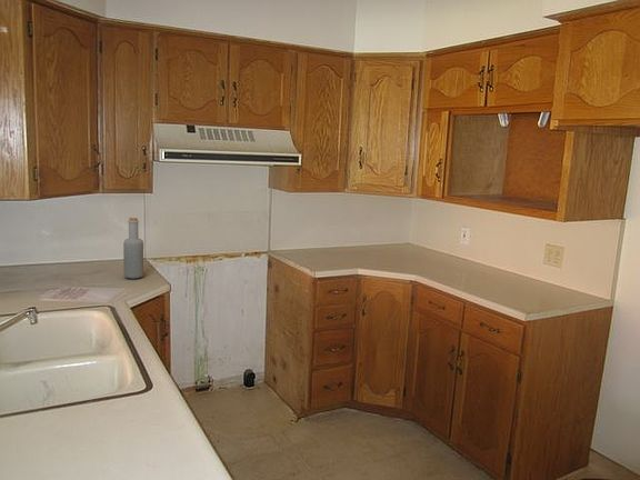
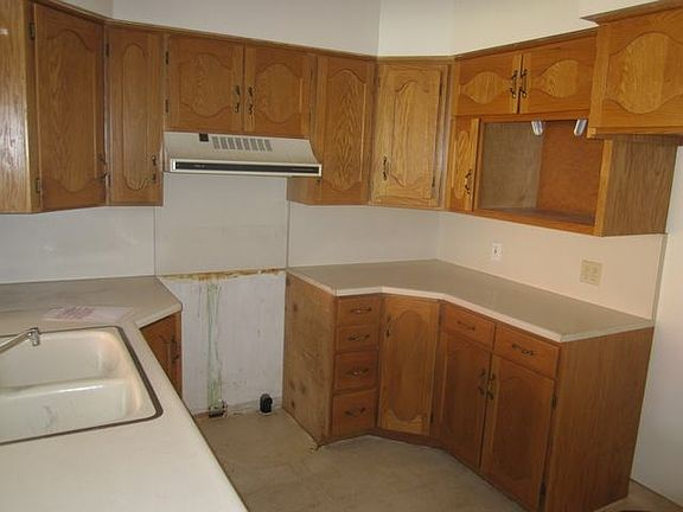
- bottle [122,217,144,280]
